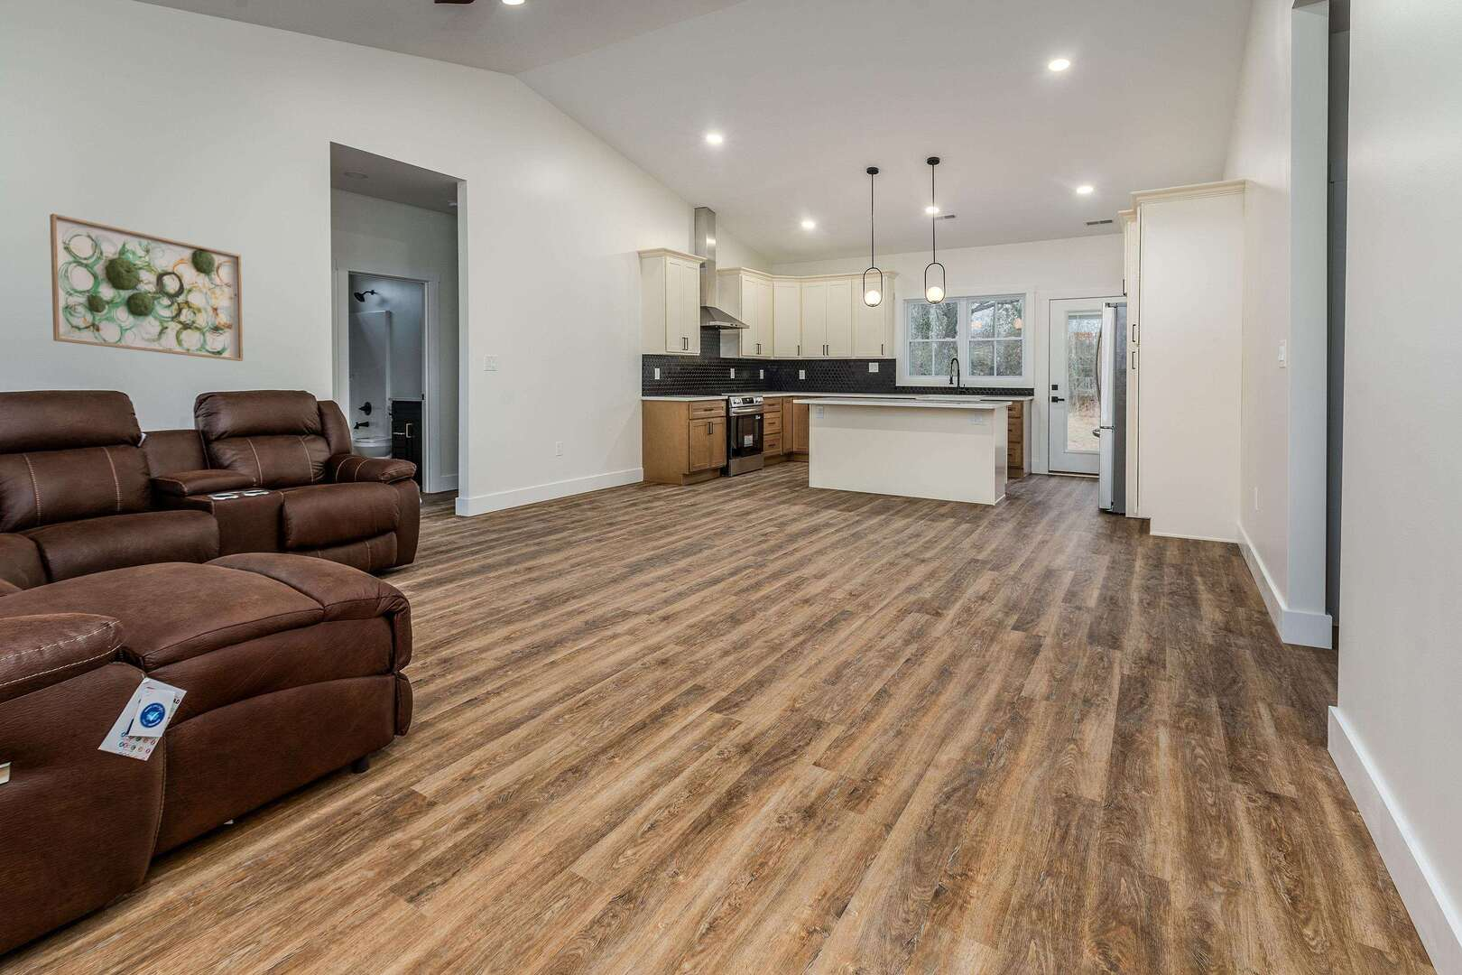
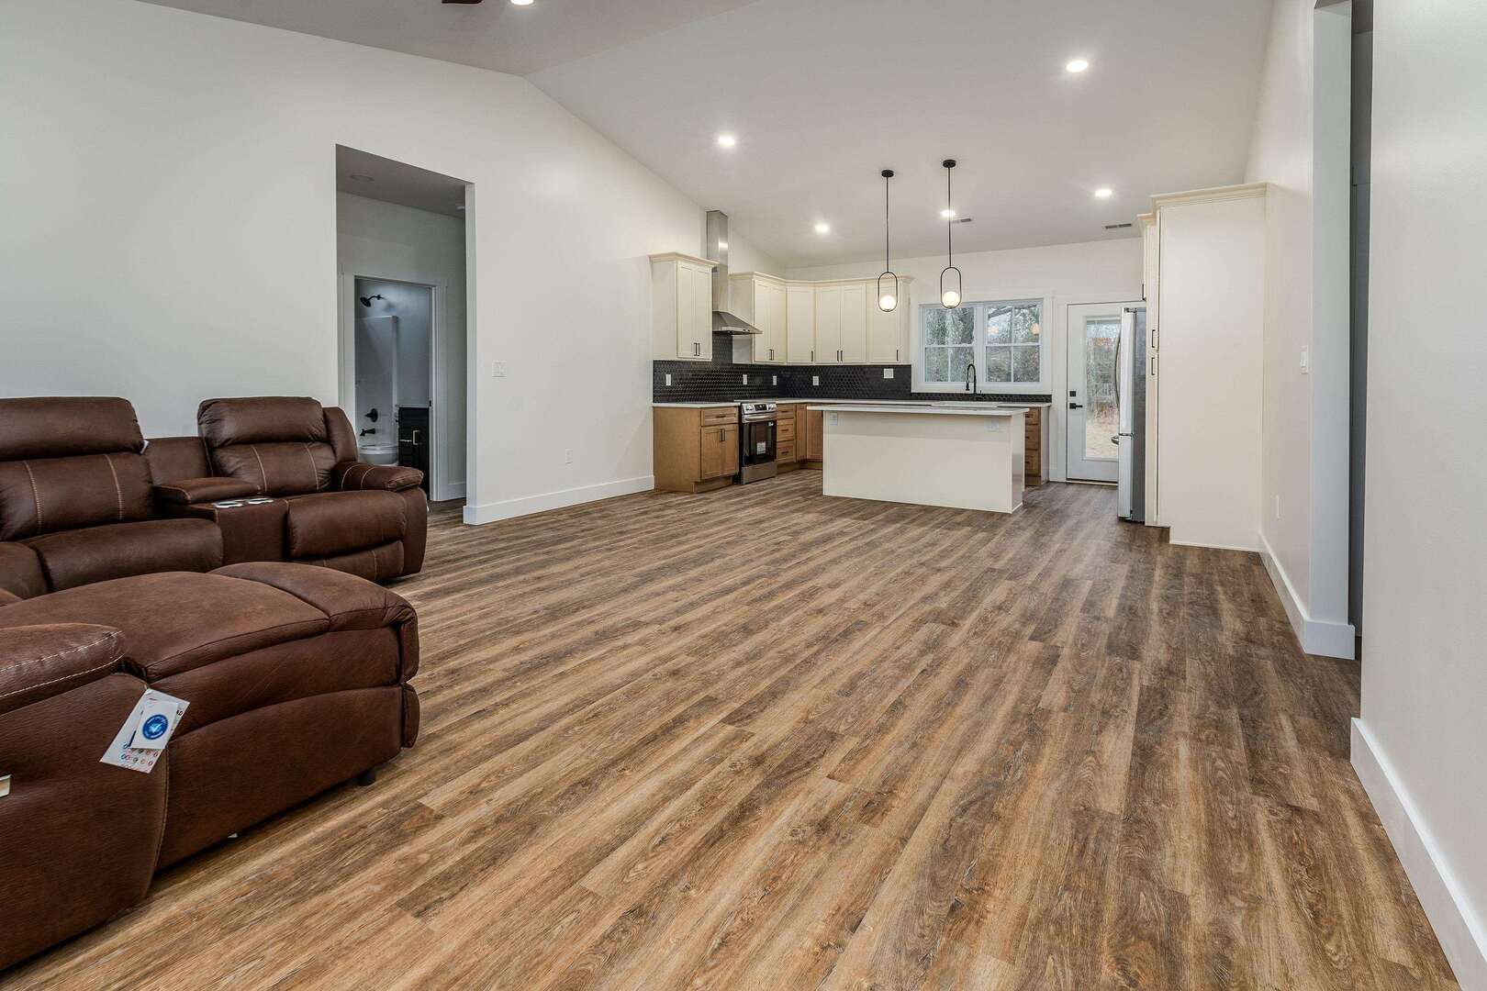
- wall art [49,213,244,362]
